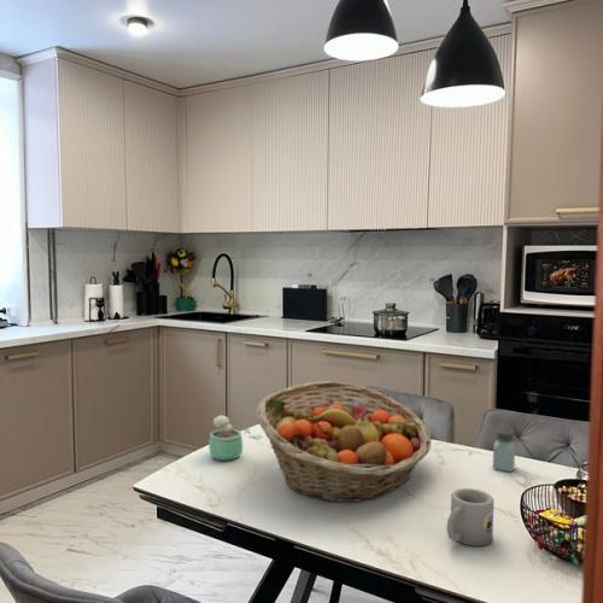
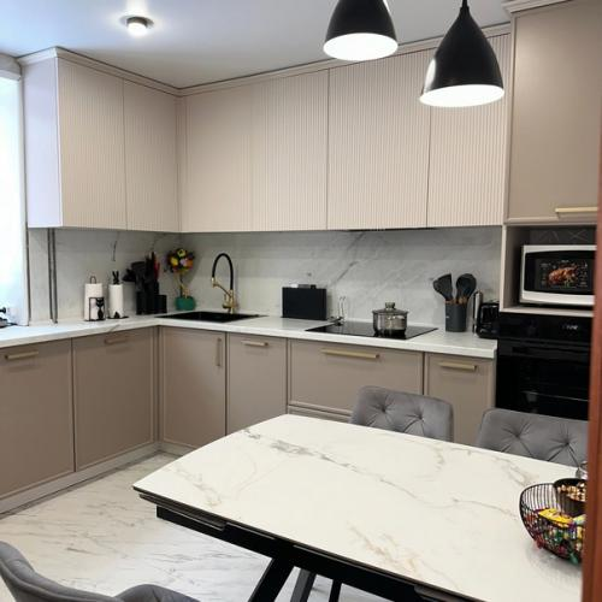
- mug [446,487,494,548]
- saltshaker [492,428,516,473]
- fruit basket [254,380,433,503]
- chocolate milk [207,414,244,462]
